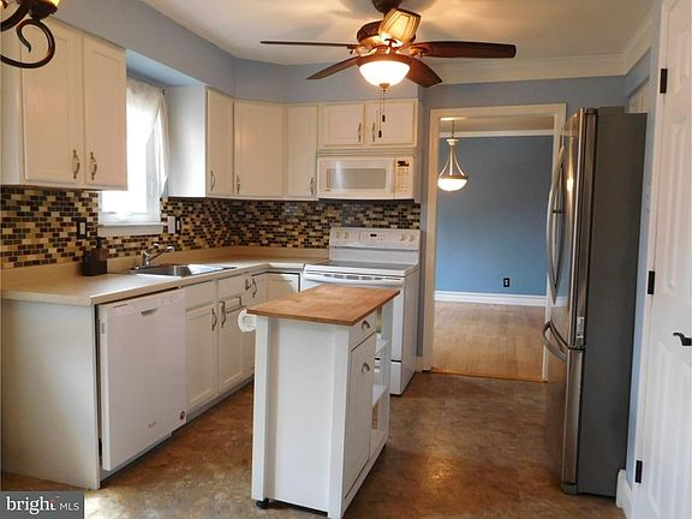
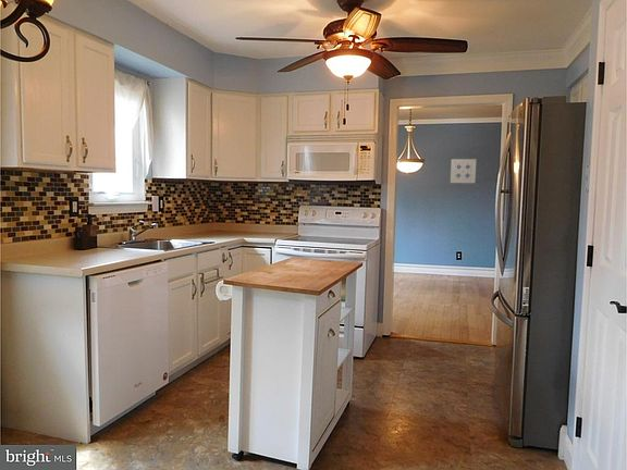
+ wall art [450,158,477,184]
